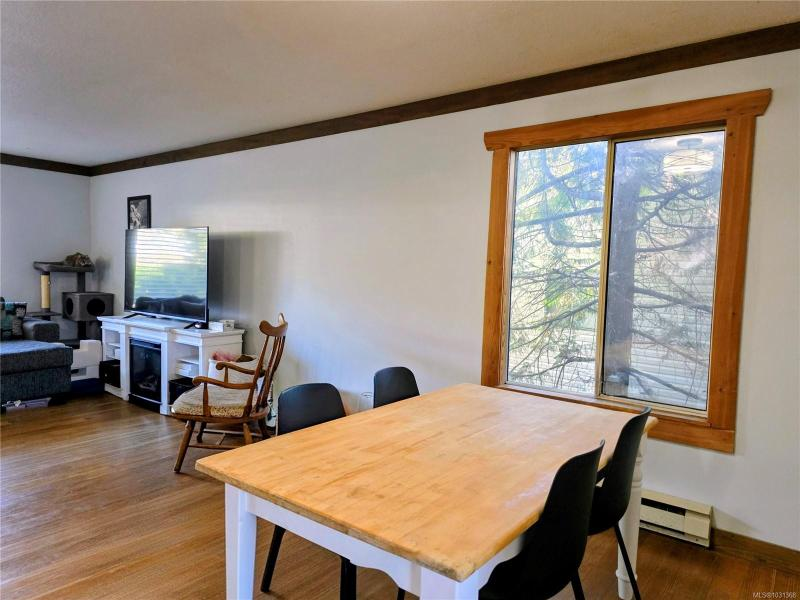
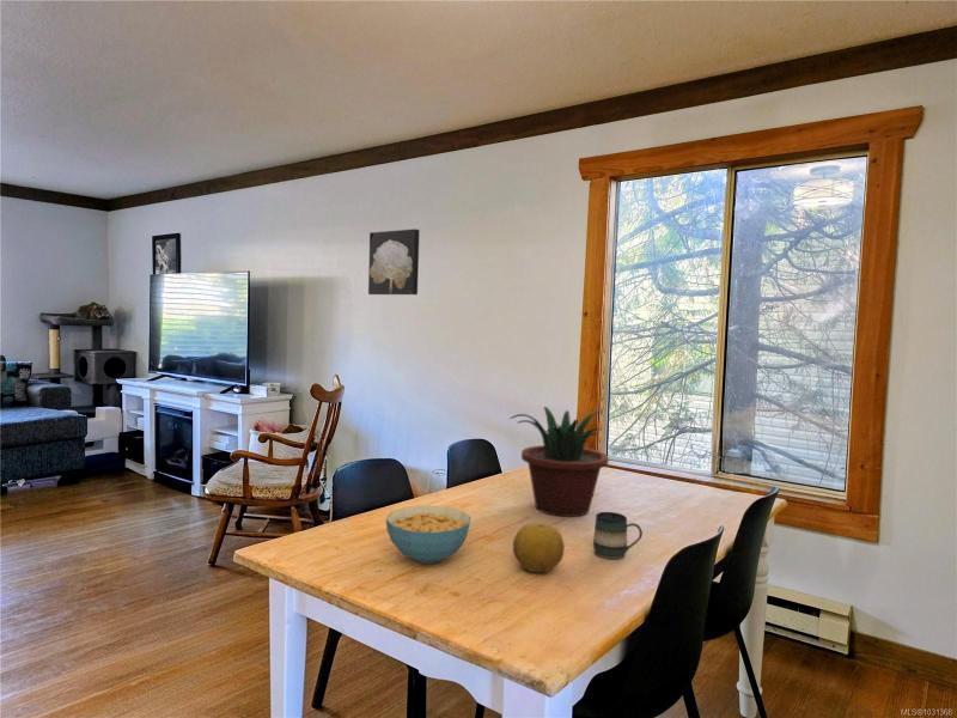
+ potted plant [508,406,609,518]
+ wall art [367,227,420,296]
+ cereal bowl [385,504,471,565]
+ fruit [512,522,566,573]
+ mug [592,511,644,560]
